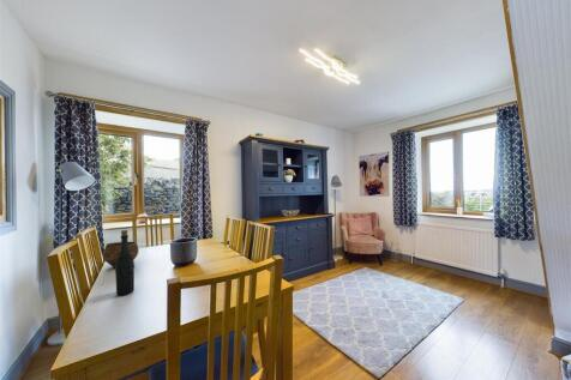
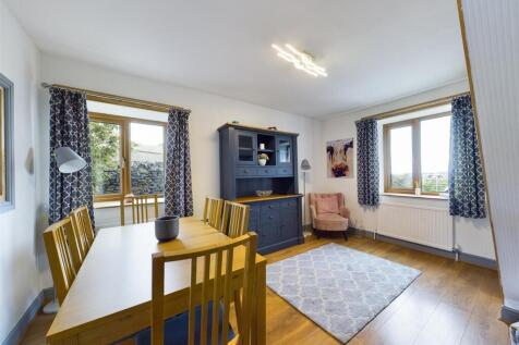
- bottle [114,229,136,296]
- bowl [102,241,139,269]
